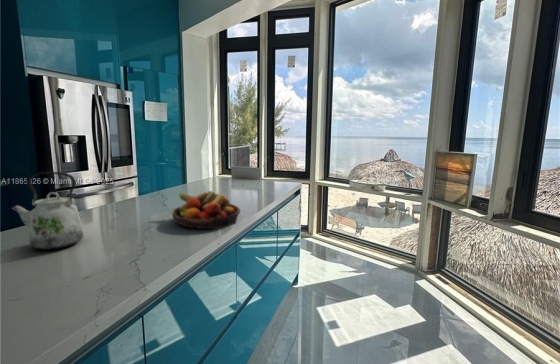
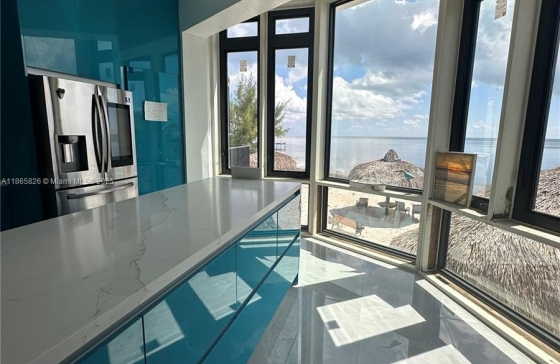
- kettle [11,171,85,251]
- fruit bowl [171,190,241,230]
